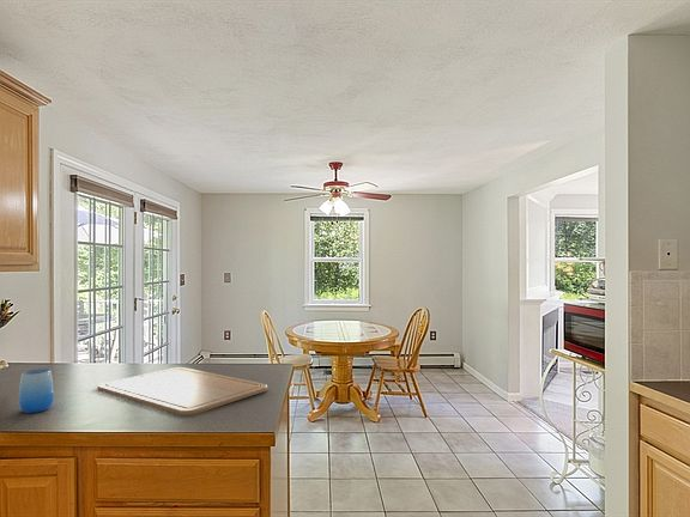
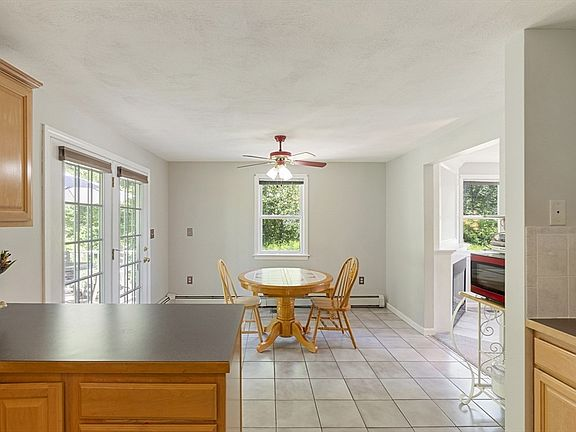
- cup [17,367,55,414]
- chopping board [96,366,270,416]
